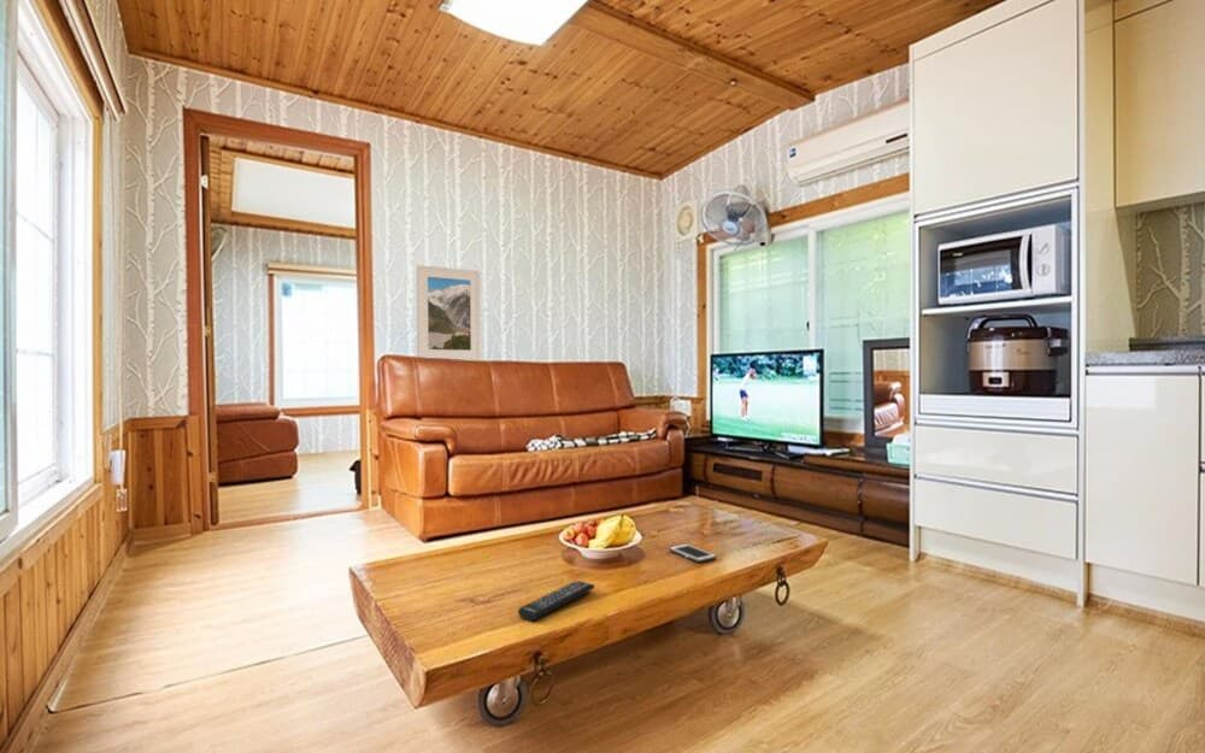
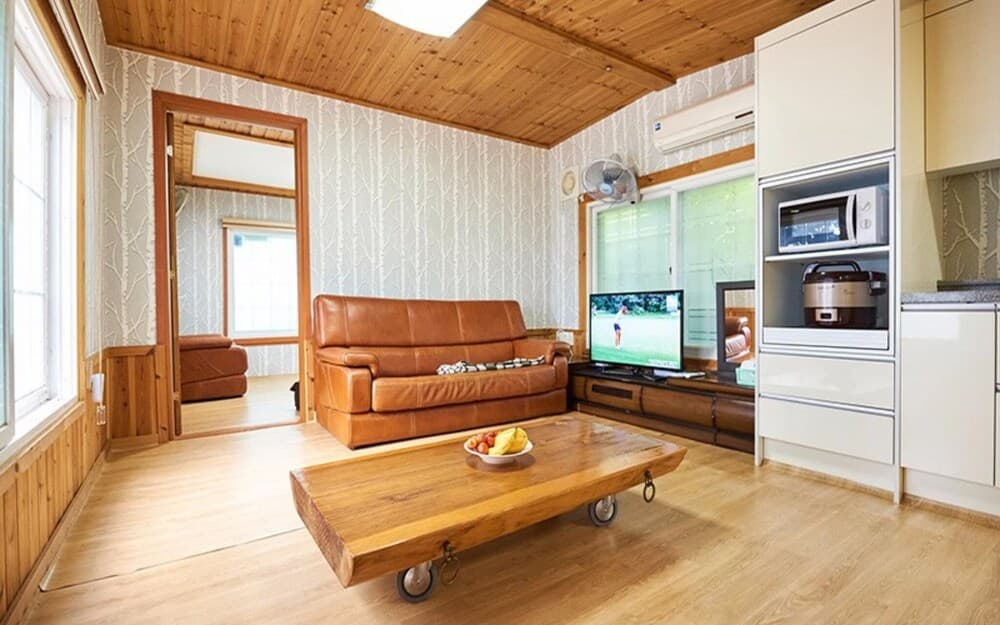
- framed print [416,264,482,361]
- cell phone [668,542,718,564]
- remote control [517,580,595,622]
